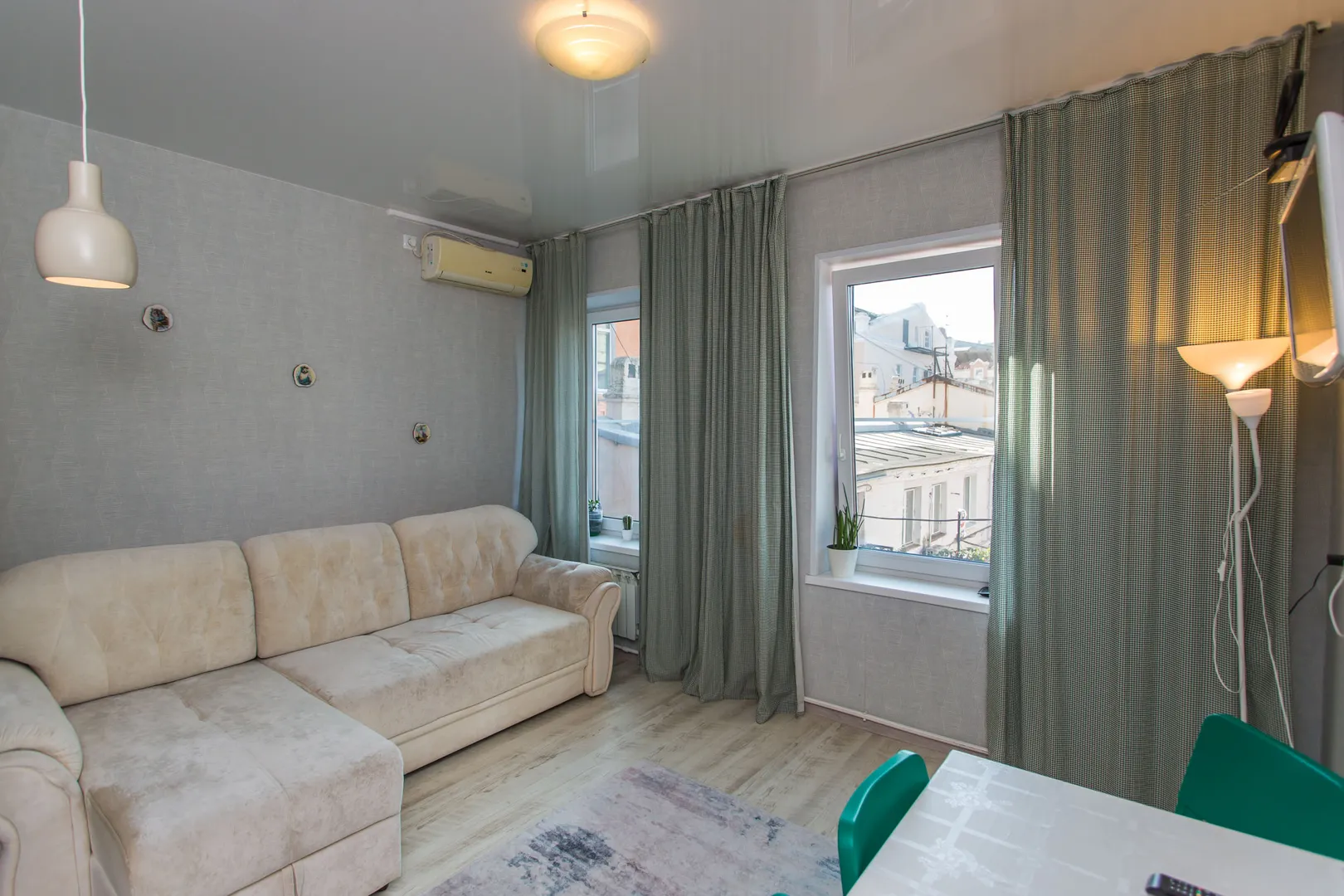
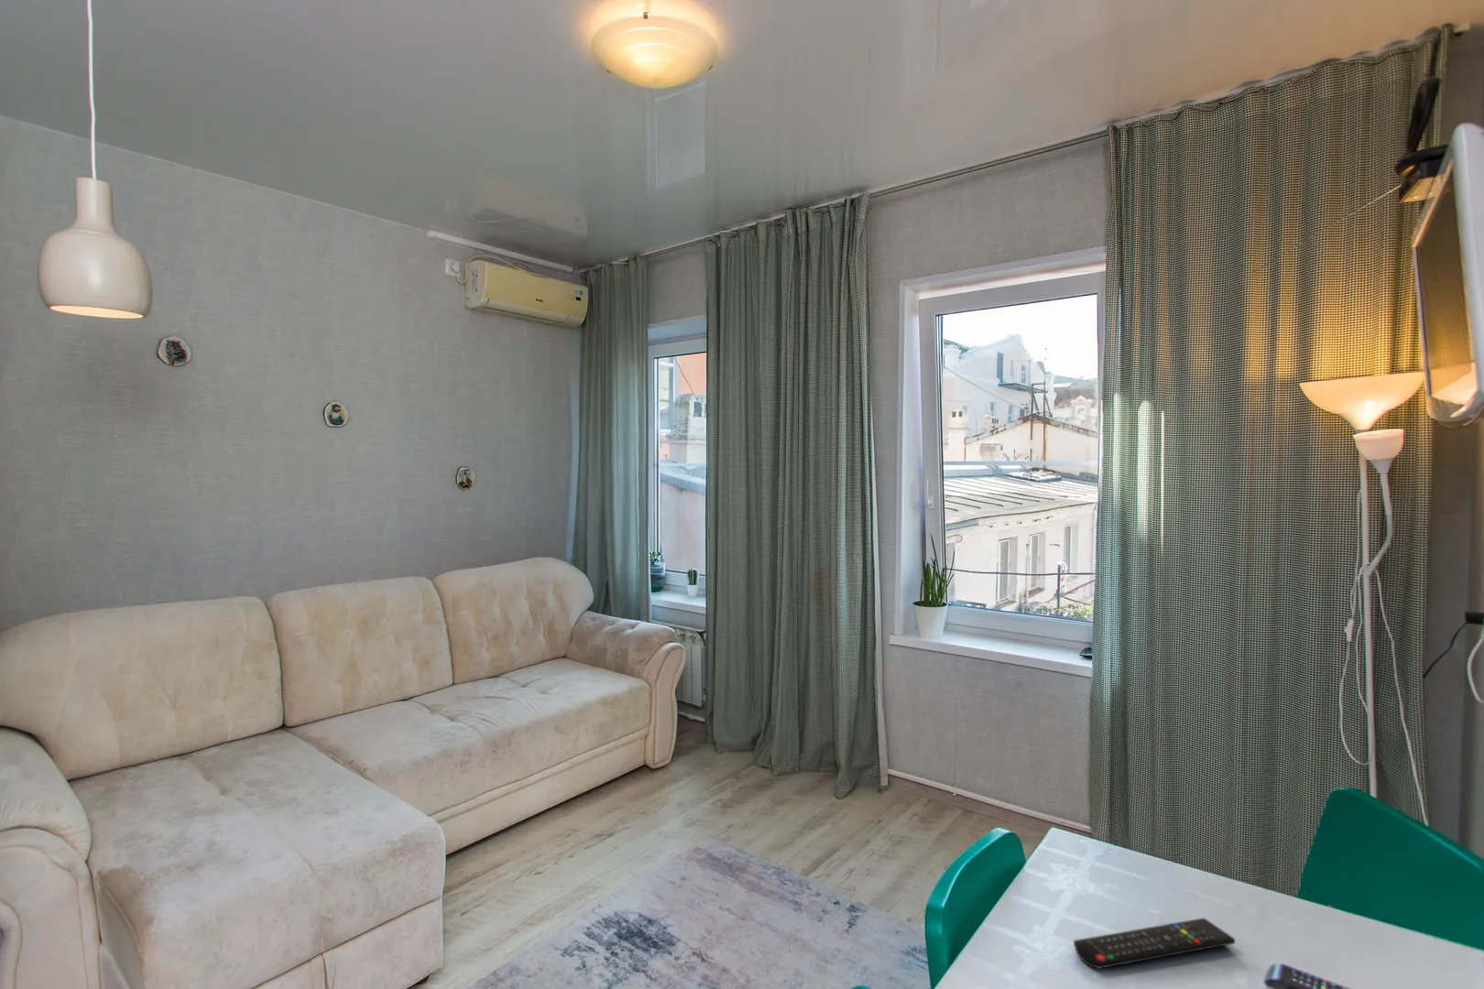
+ remote control [1072,916,1236,970]
